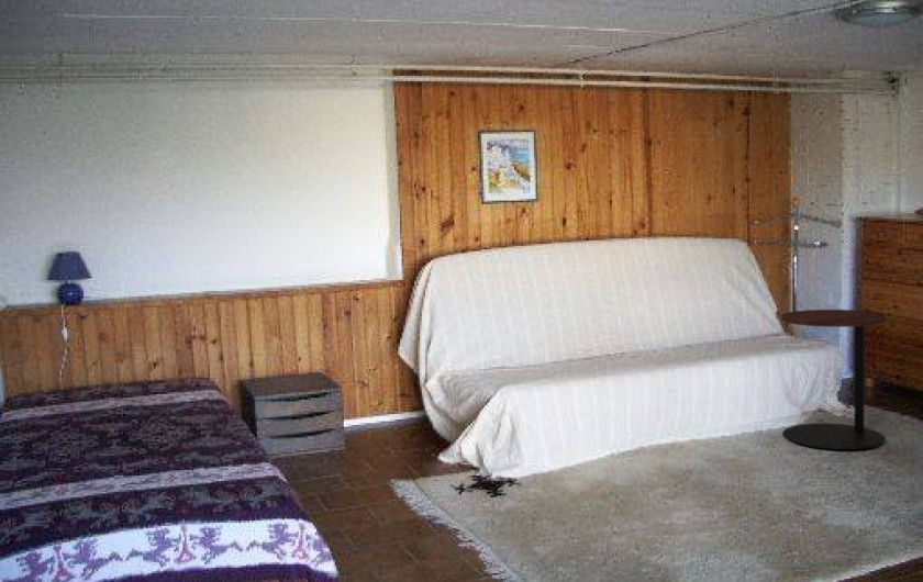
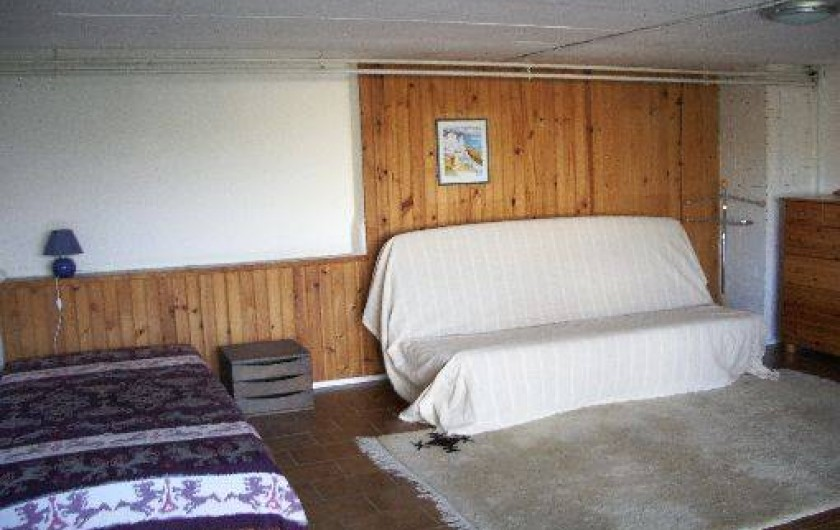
- side table [781,309,887,451]
